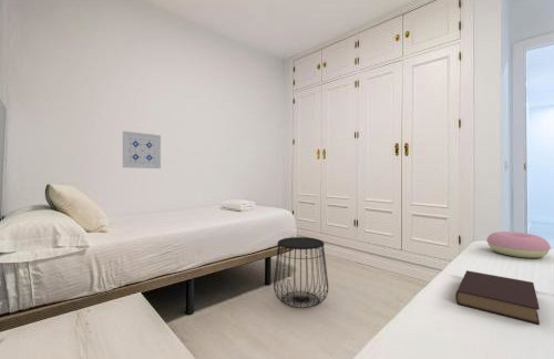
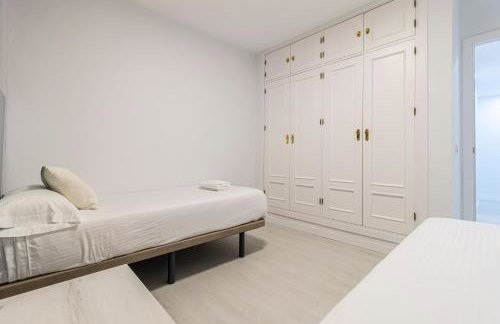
- side table [273,236,329,309]
- book [454,269,541,326]
- cushion [485,230,552,259]
- wall art [122,130,162,170]
